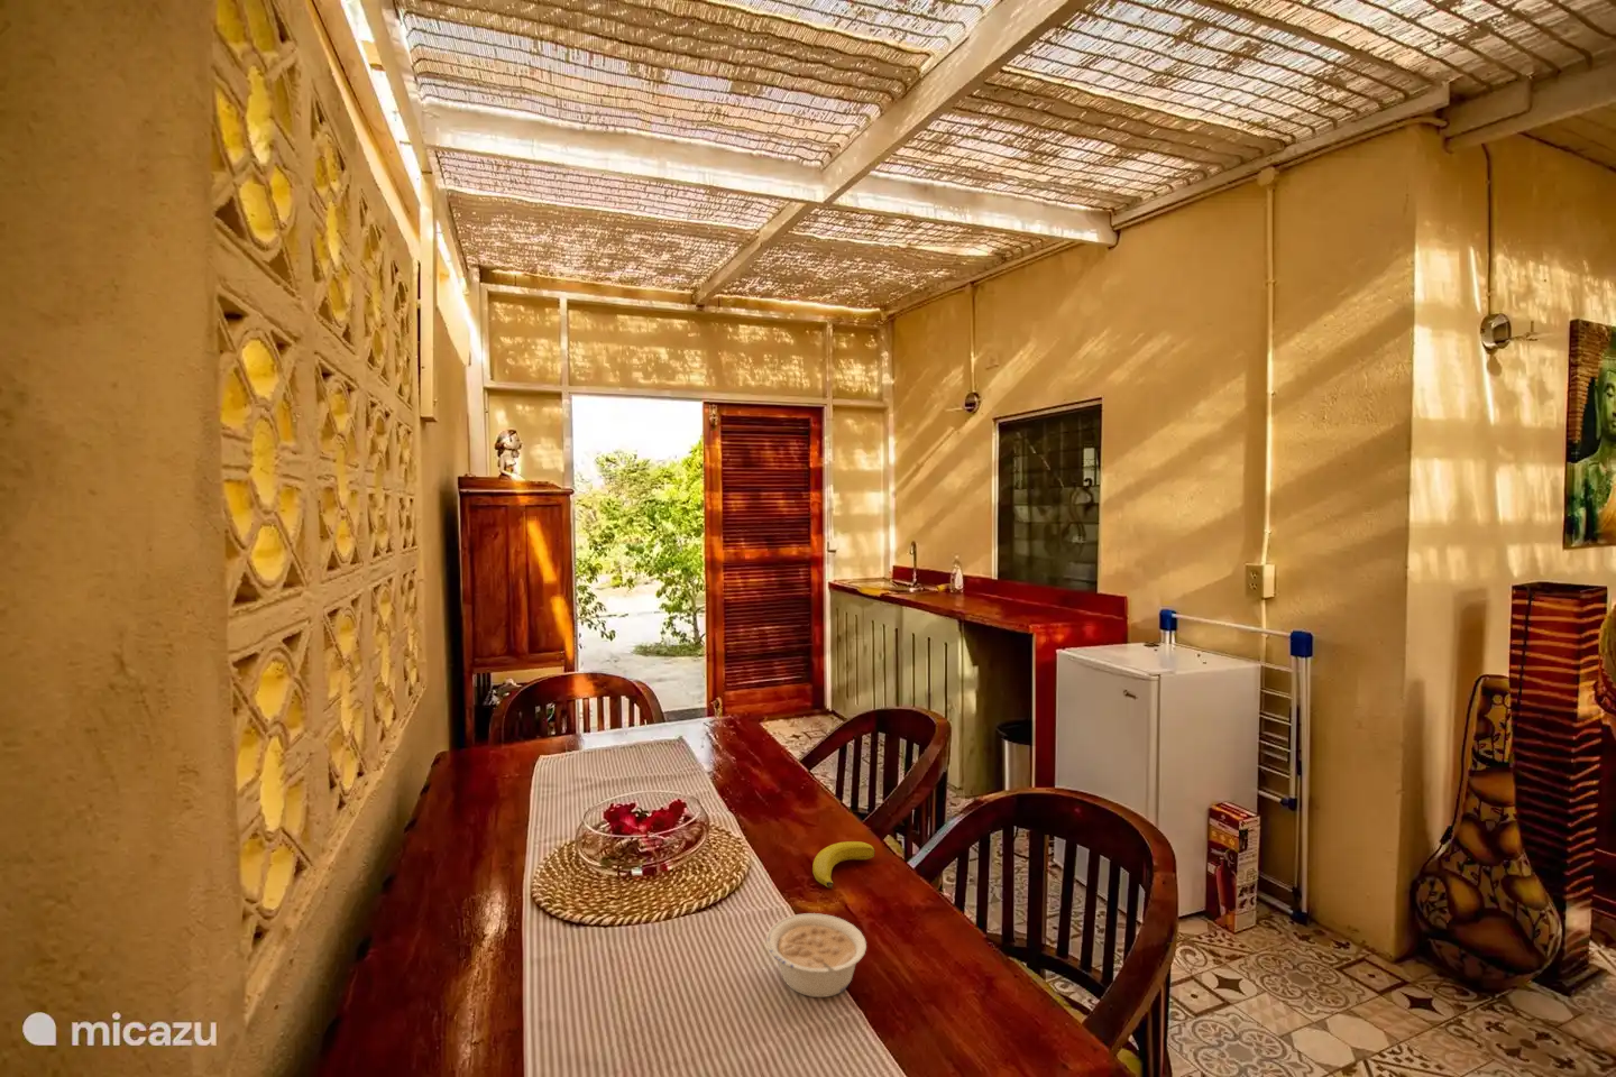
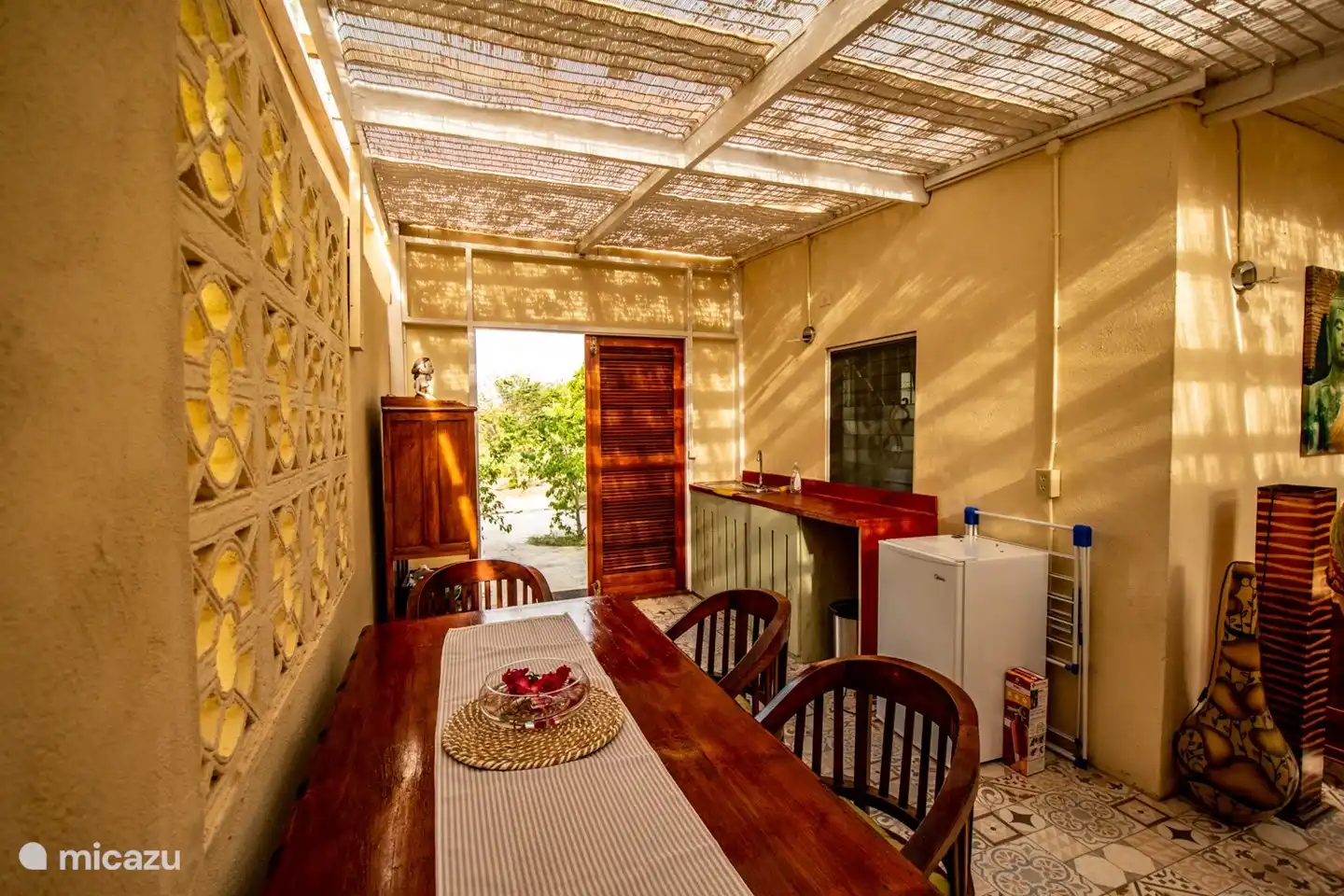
- legume [766,912,867,999]
- banana [812,840,877,889]
